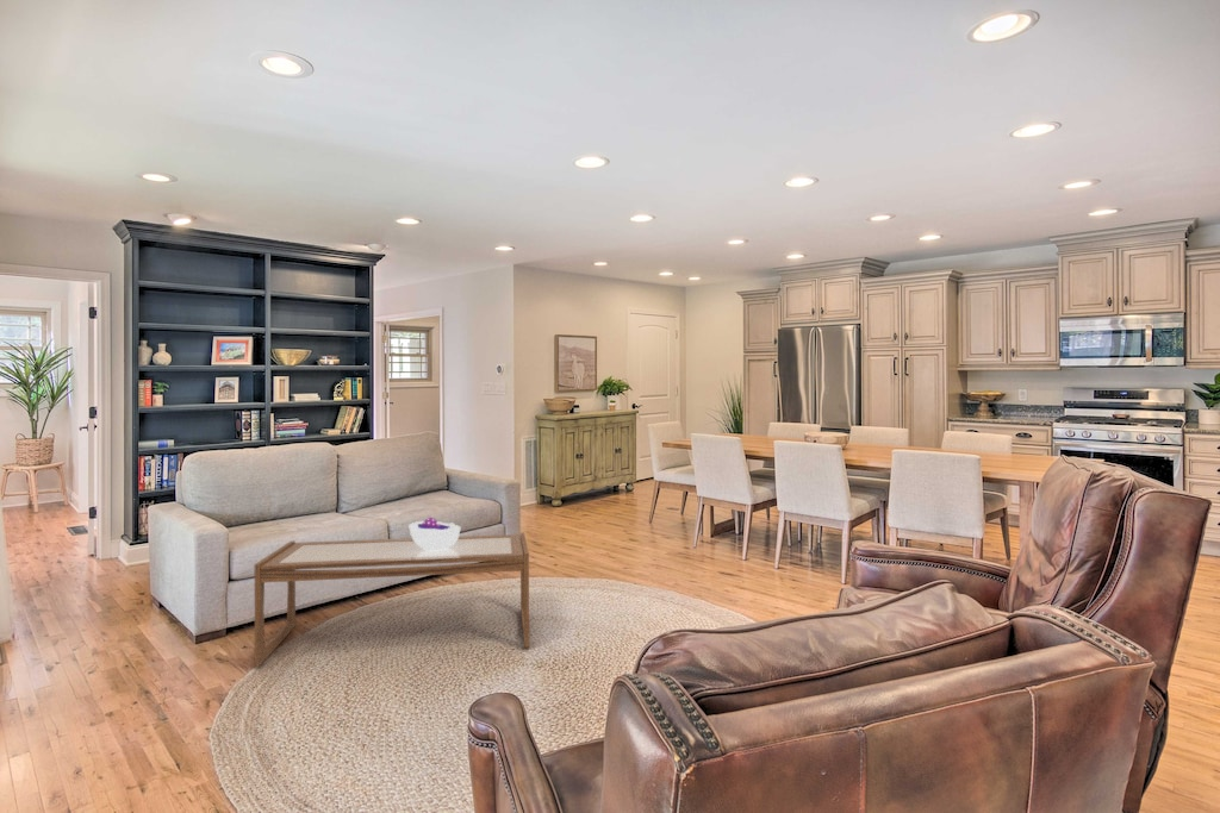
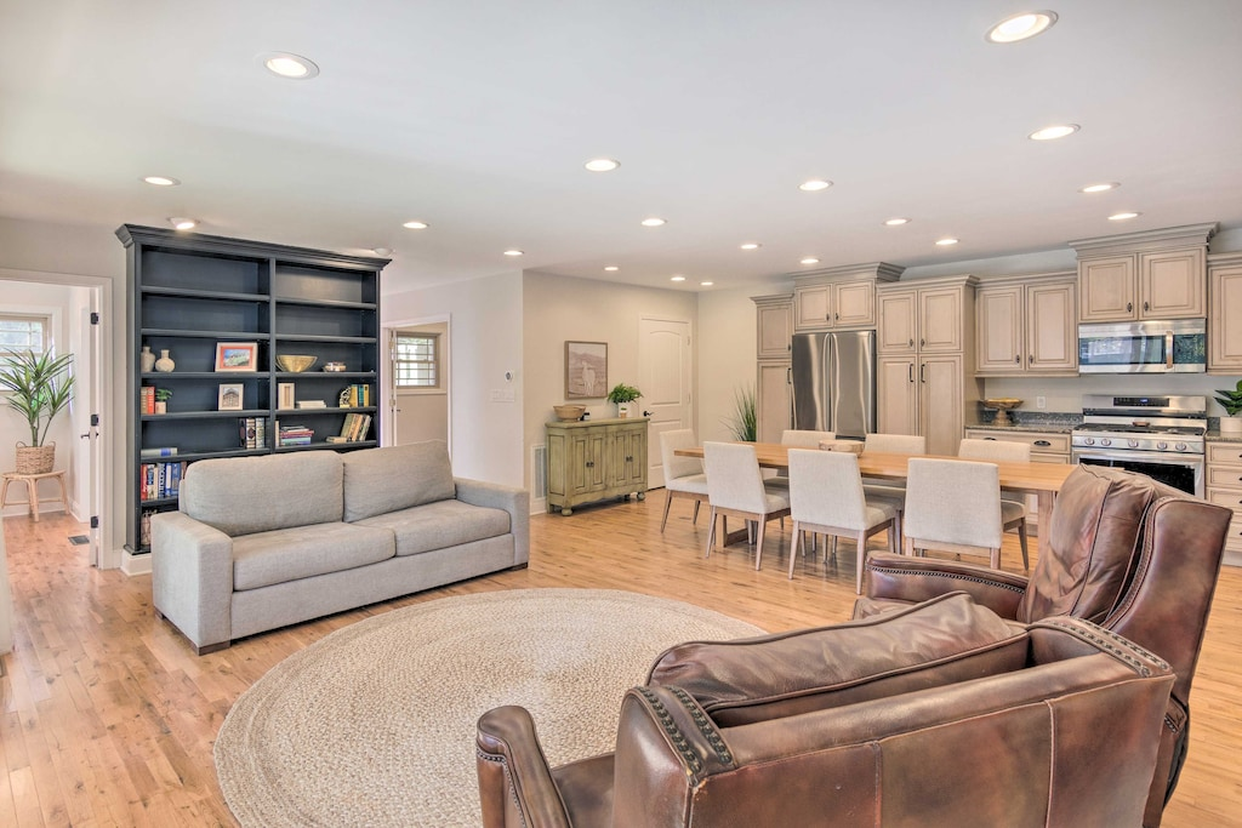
- coffee table [254,532,530,667]
- decorative bowl [407,517,462,550]
